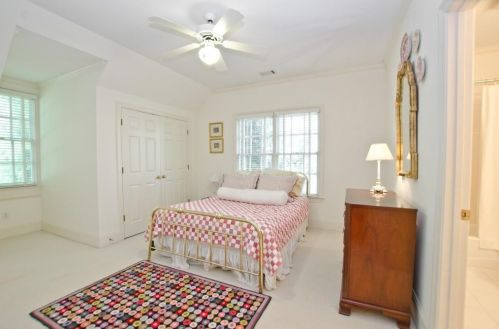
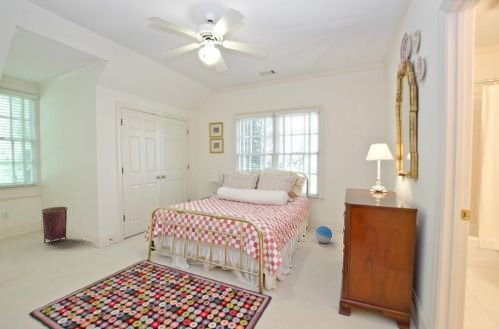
+ ball [314,225,333,244]
+ woven basket [40,206,68,246]
